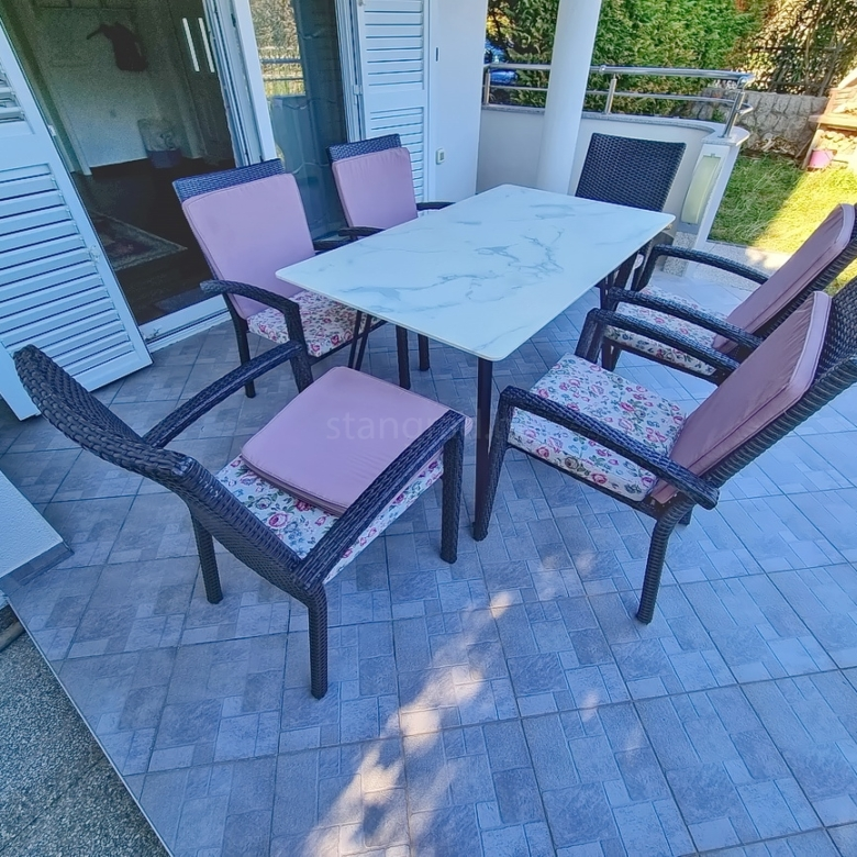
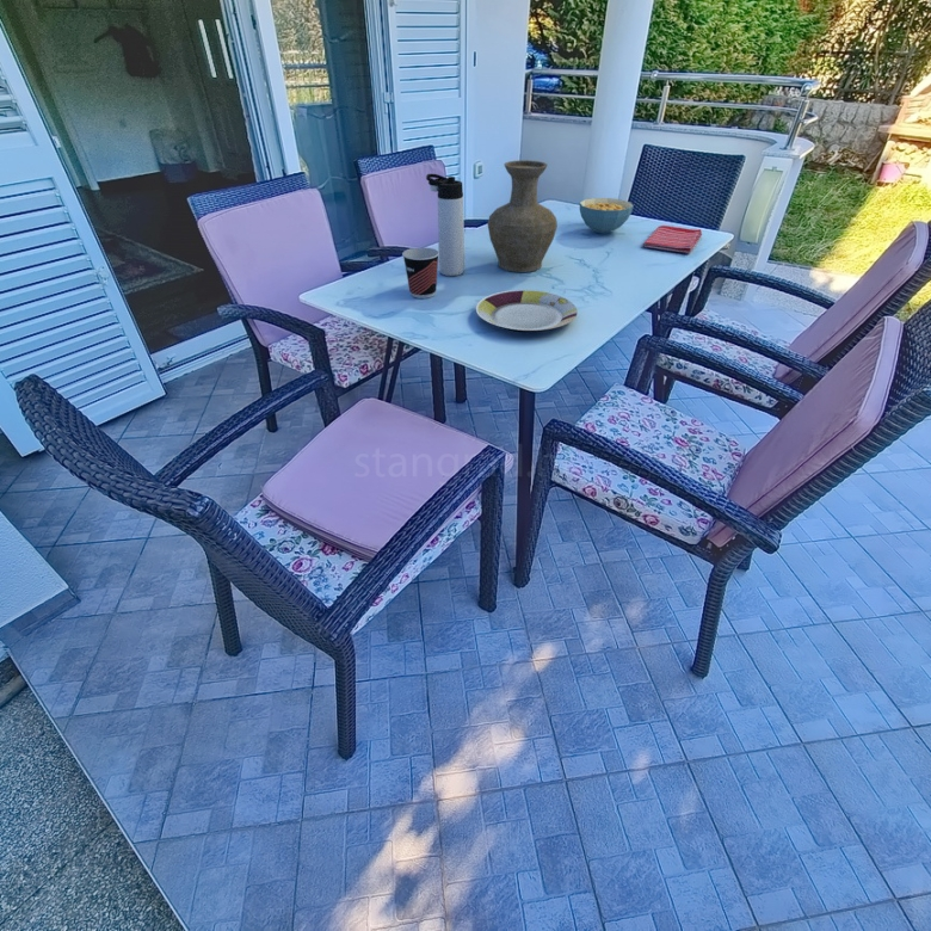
+ vase [486,159,559,273]
+ thermos bottle [425,173,466,277]
+ cereal bowl [579,197,635,234]
+ cup [401,246,439,300]
+ plate [475,289,579,333]
+ dish towel [642,224,703,254]
